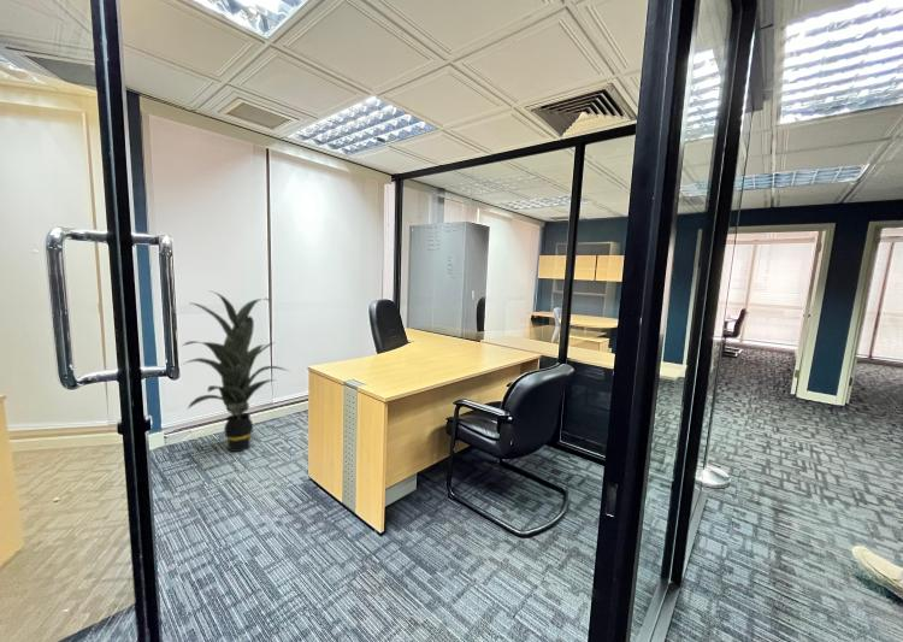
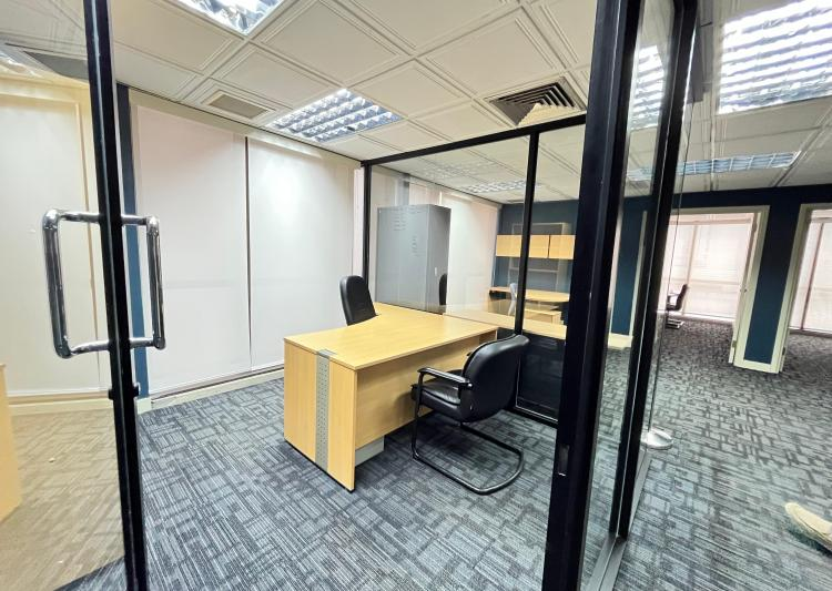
- indoor plant [181,289,290,453]
